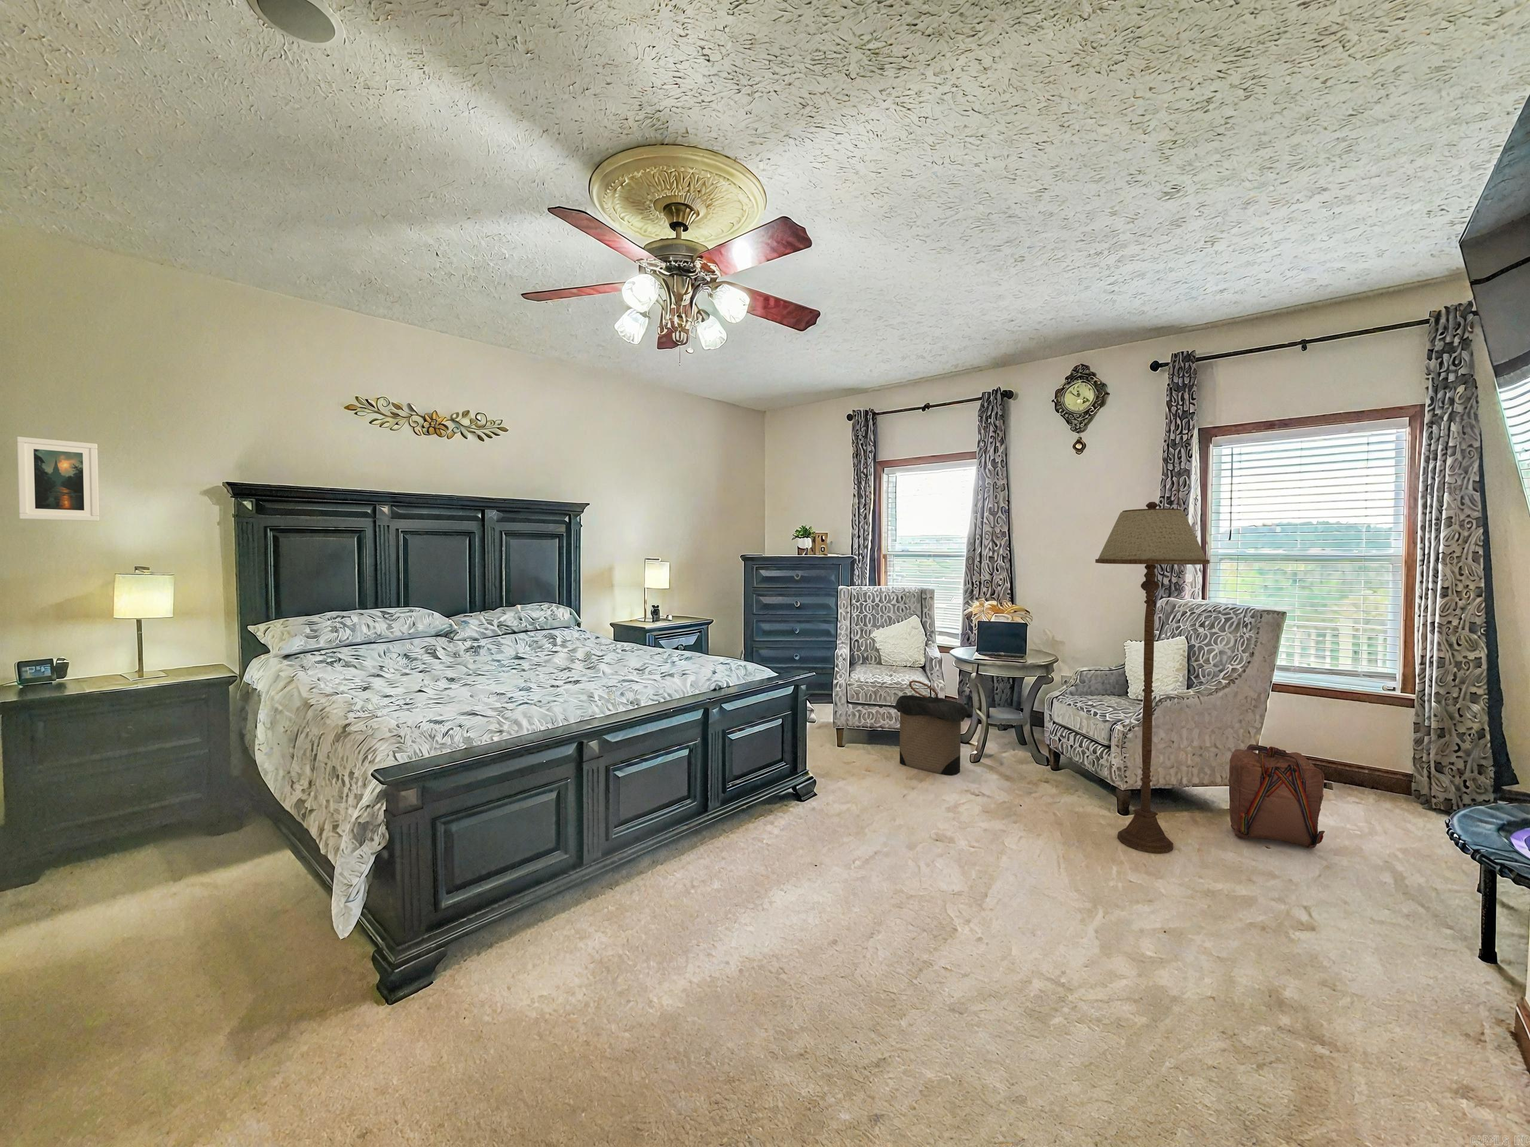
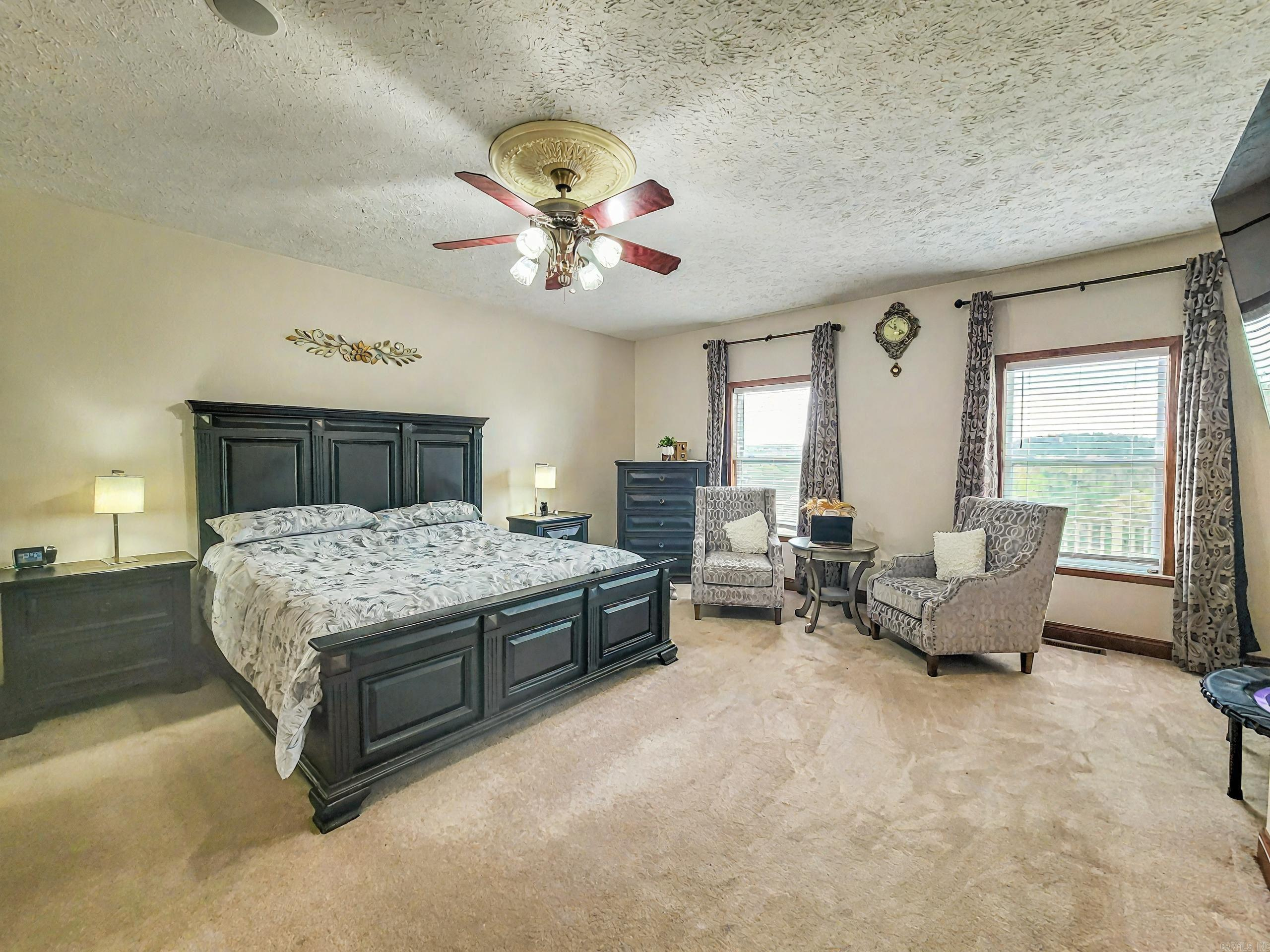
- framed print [16,436,100,522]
- backpack [1228,743,1325,849]
- floor lamp [1095,501,1211,854]
- laundry hamper [891,680,973,776]
